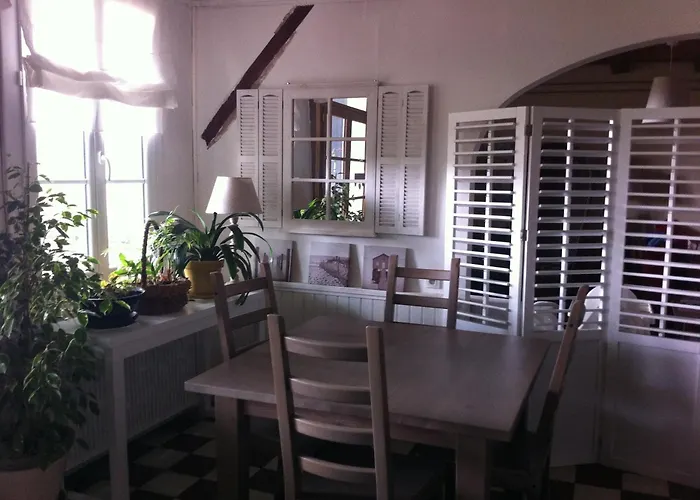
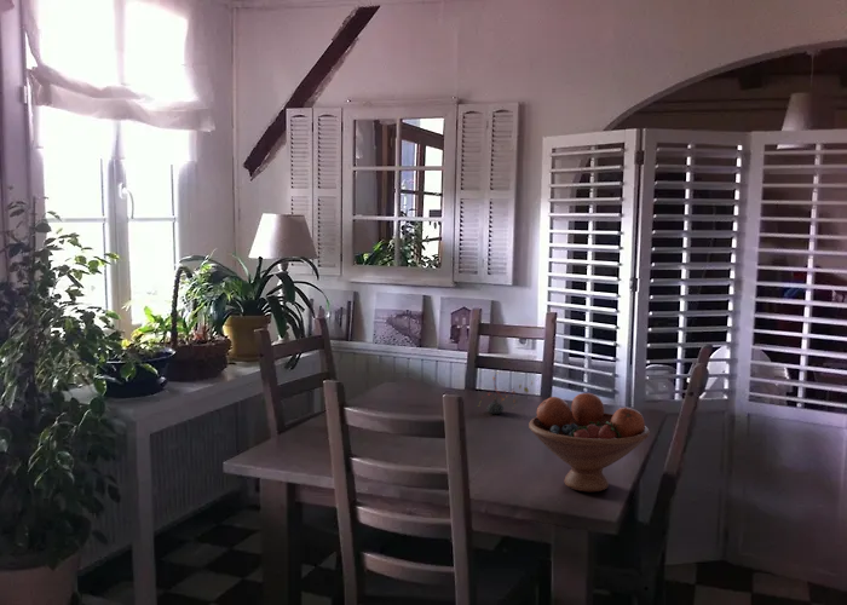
+ fruit bowl [528,392,651,492]
+ teapot [478,358,541,415]
